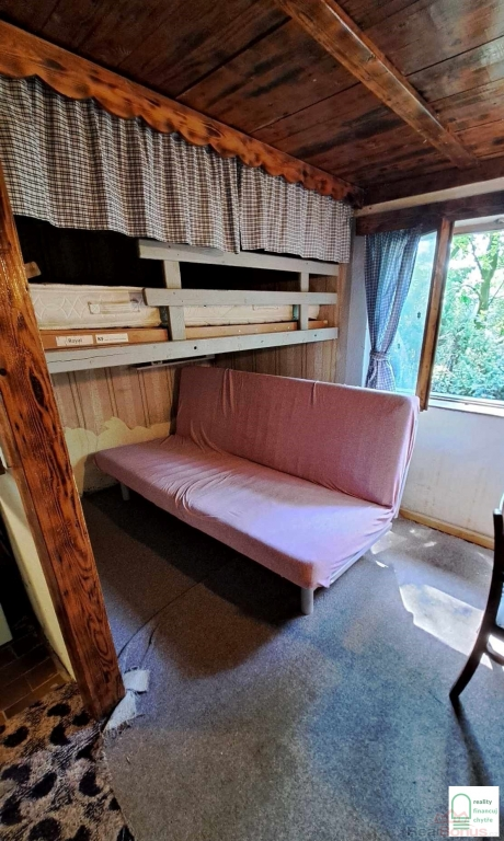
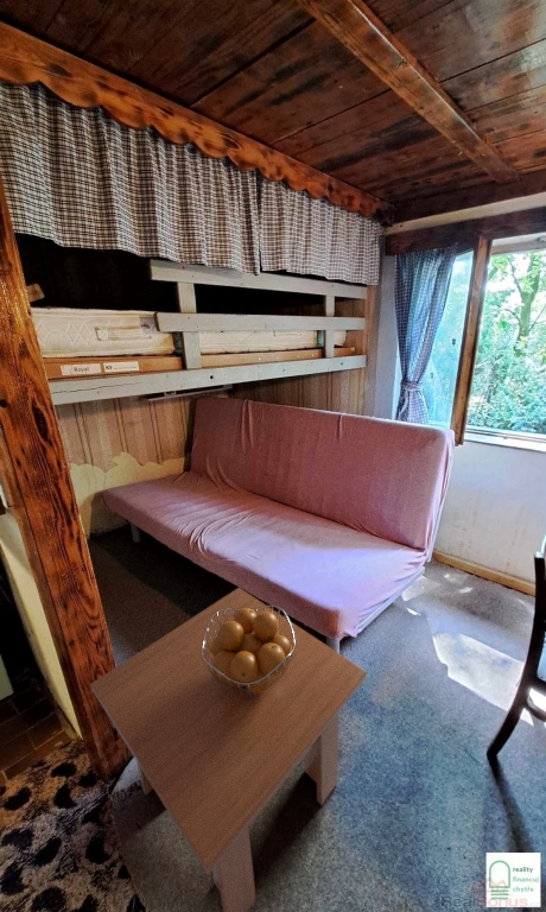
+ fruit basket [202,604,296,695]
+ coffee table [89,587,368,912]
